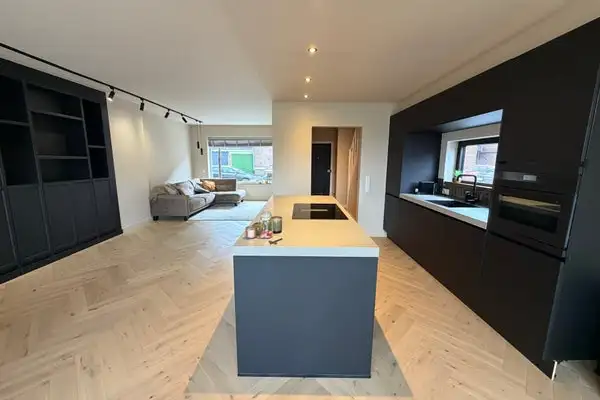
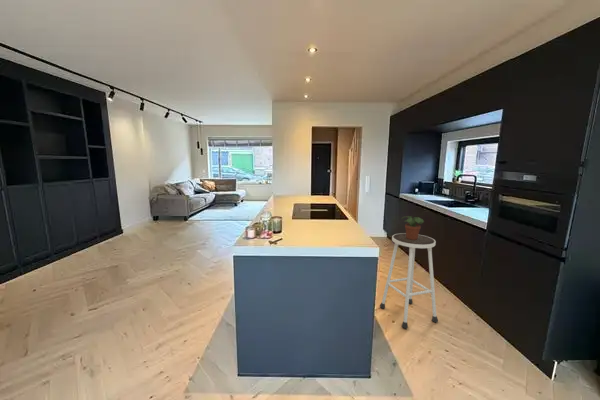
+ stool [379,232,439,329]
+ potted plant [400,215,425,240]
